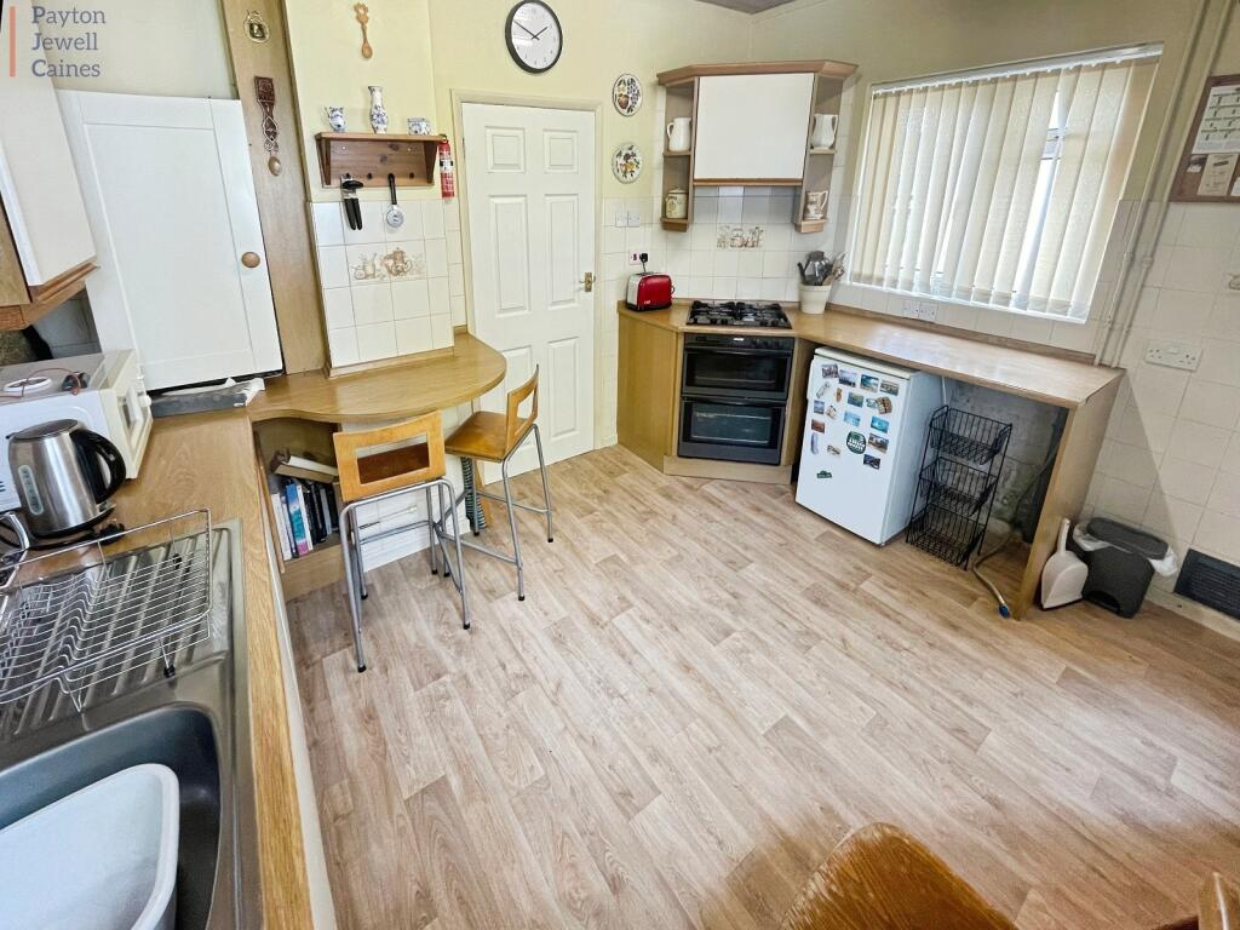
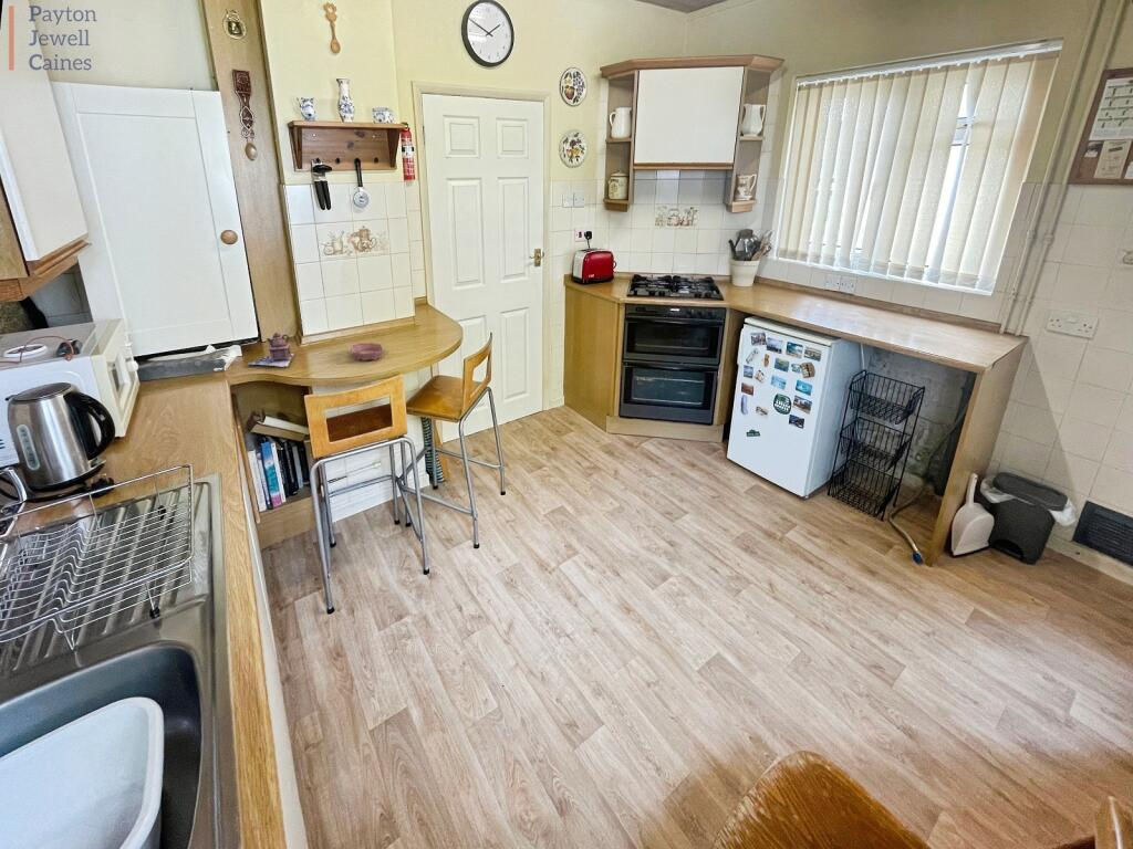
+ teapot [246,332,295,368]
+ bowl [350,342,385,361]
